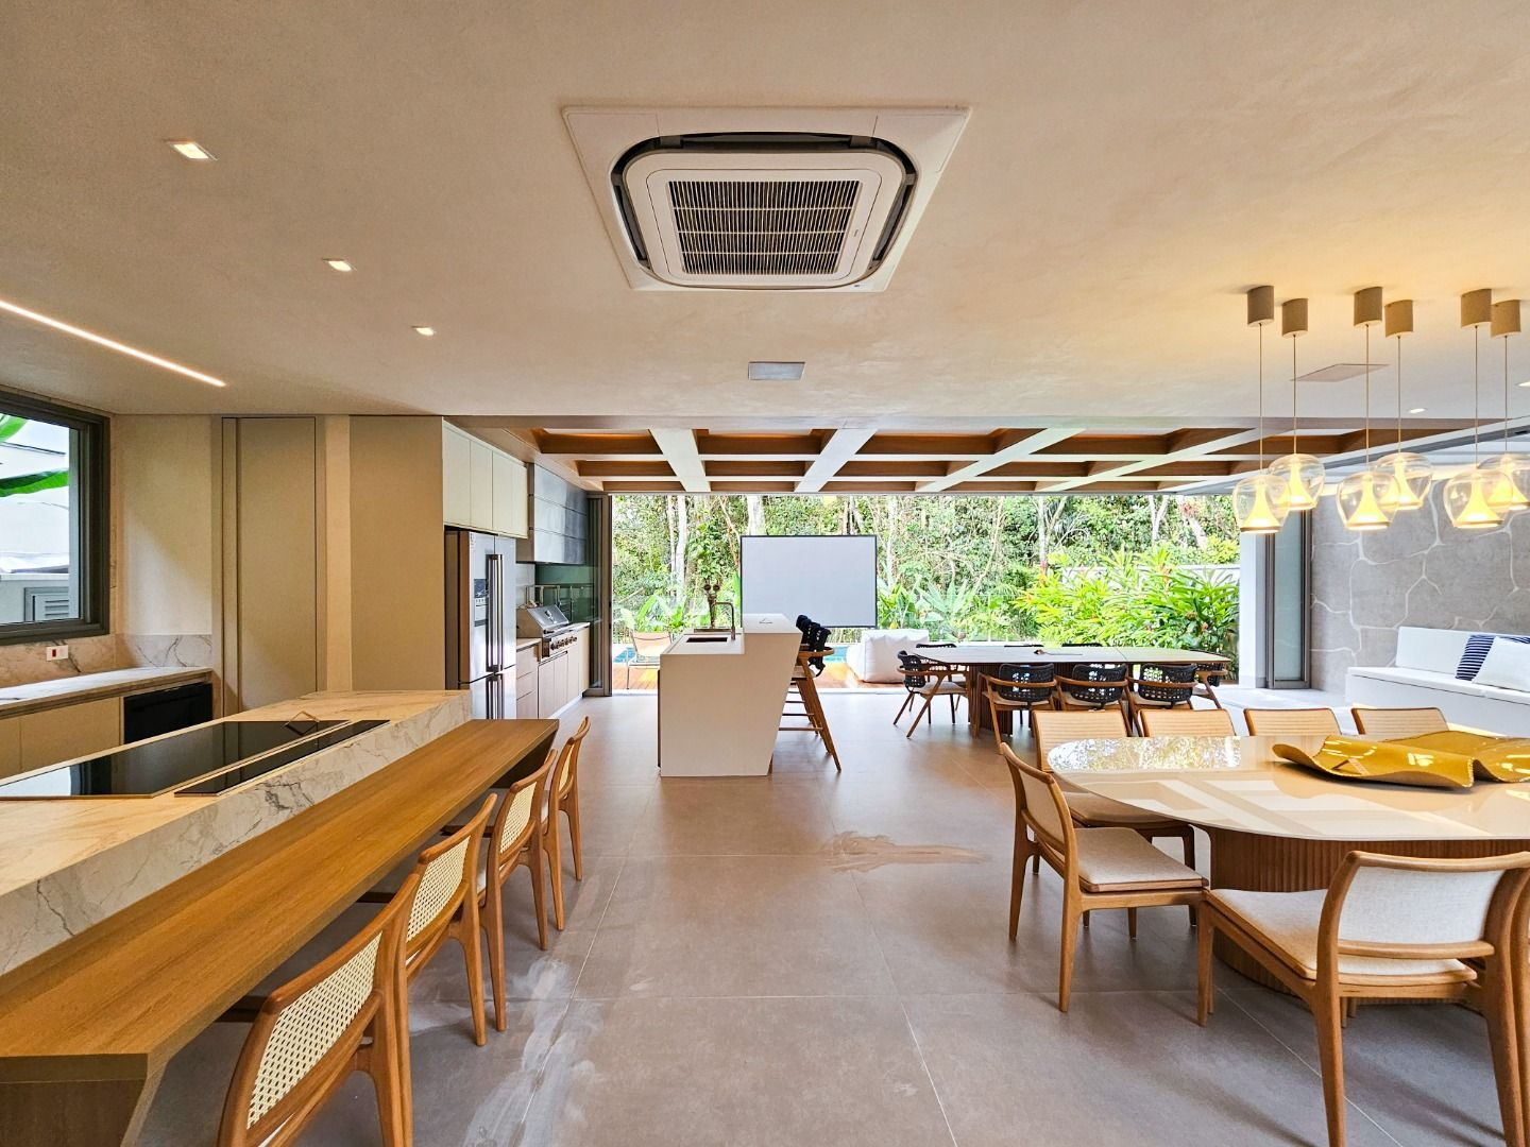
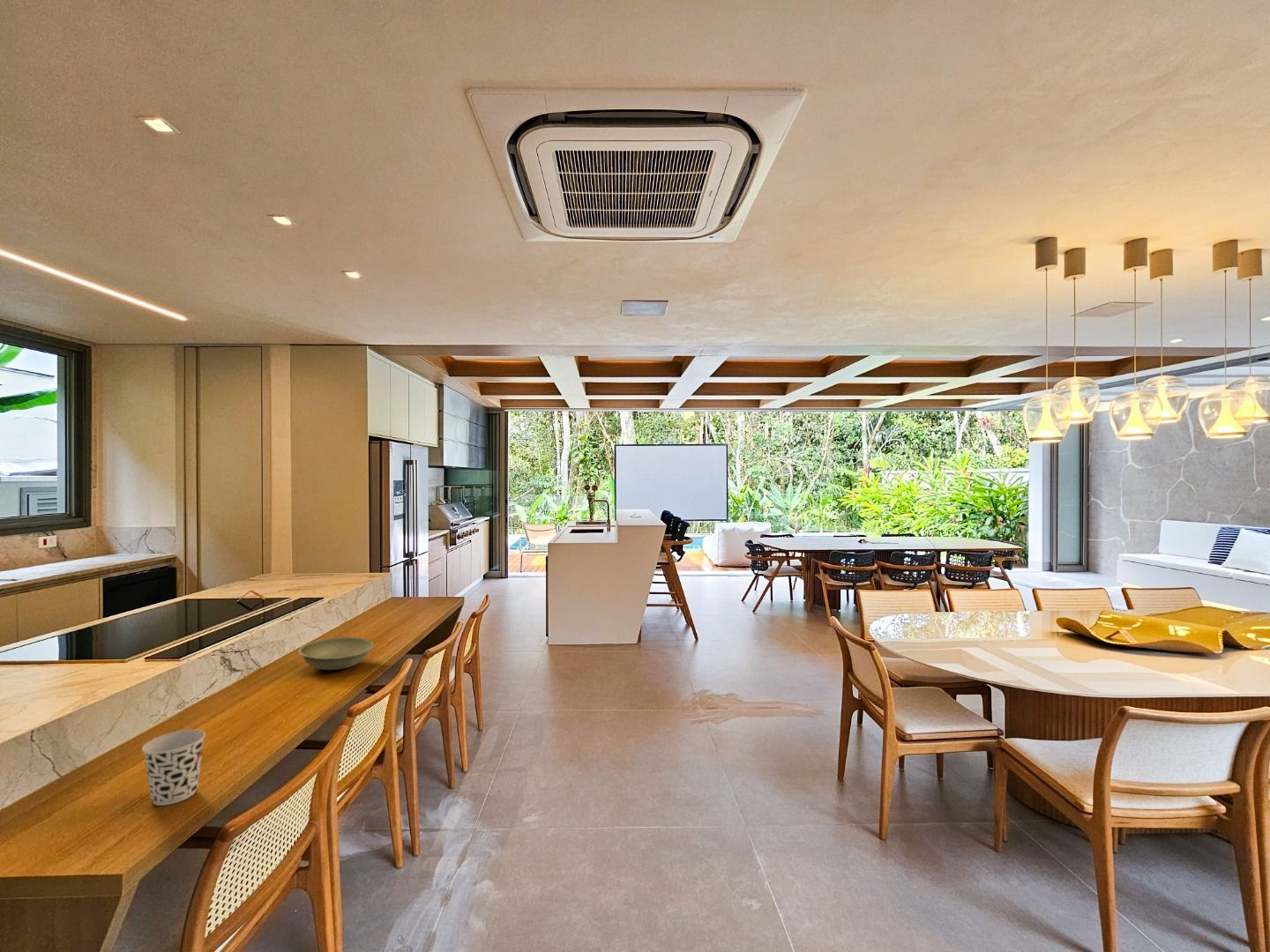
+ bowl [297,636,375,671]
+ cup [141,729,206,807]
